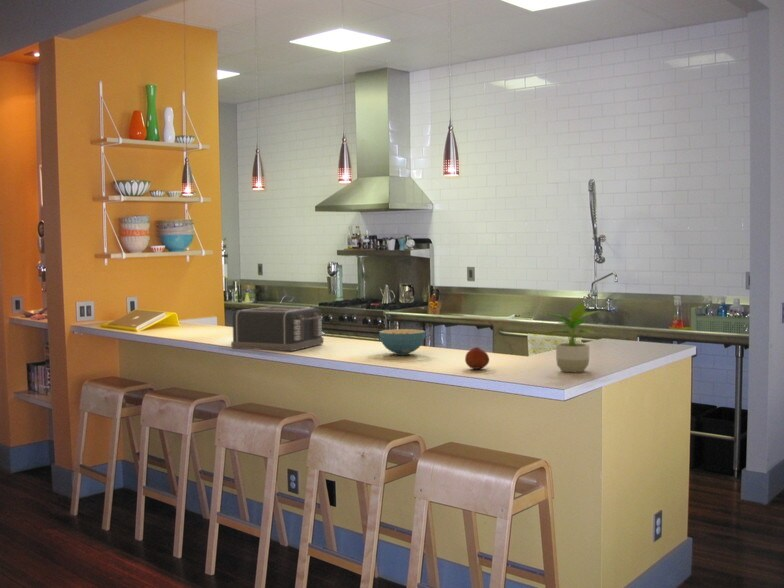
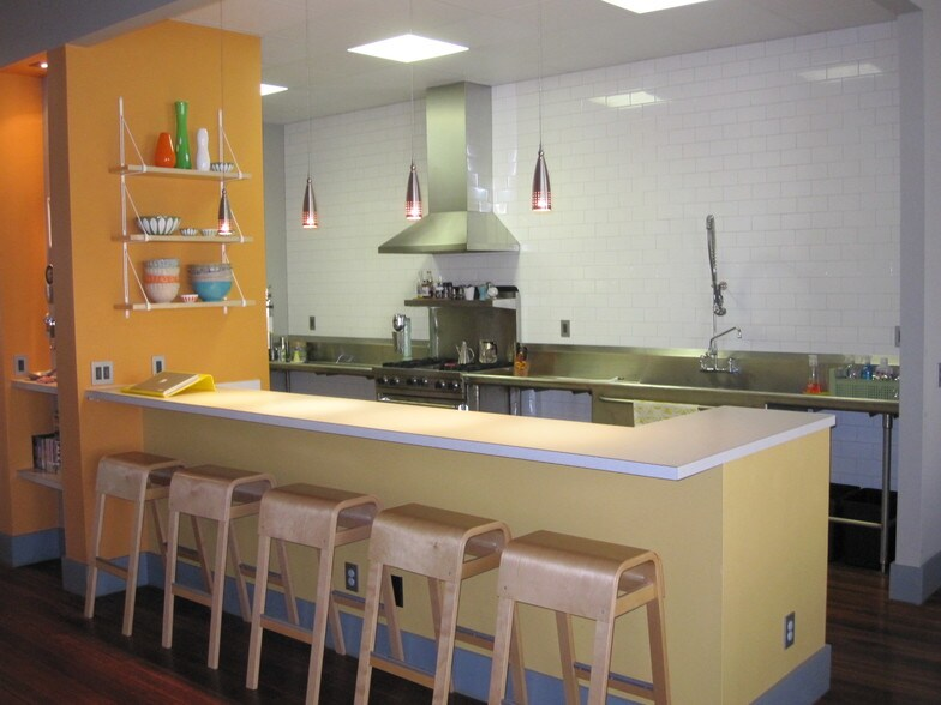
- potted plant [542,300,600,373]
- fruit [464,346,490,370]
- cereal bowl [378,328,427,356]
- toaster [230,305,325,352]
